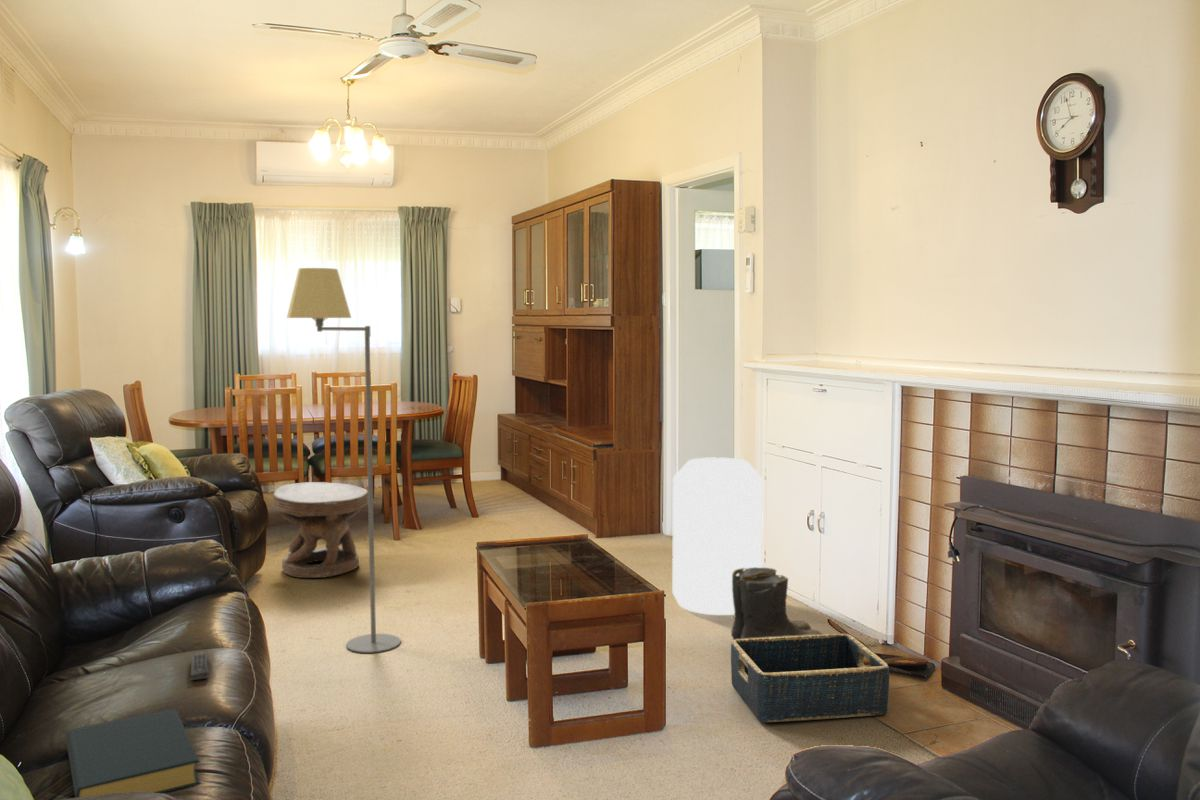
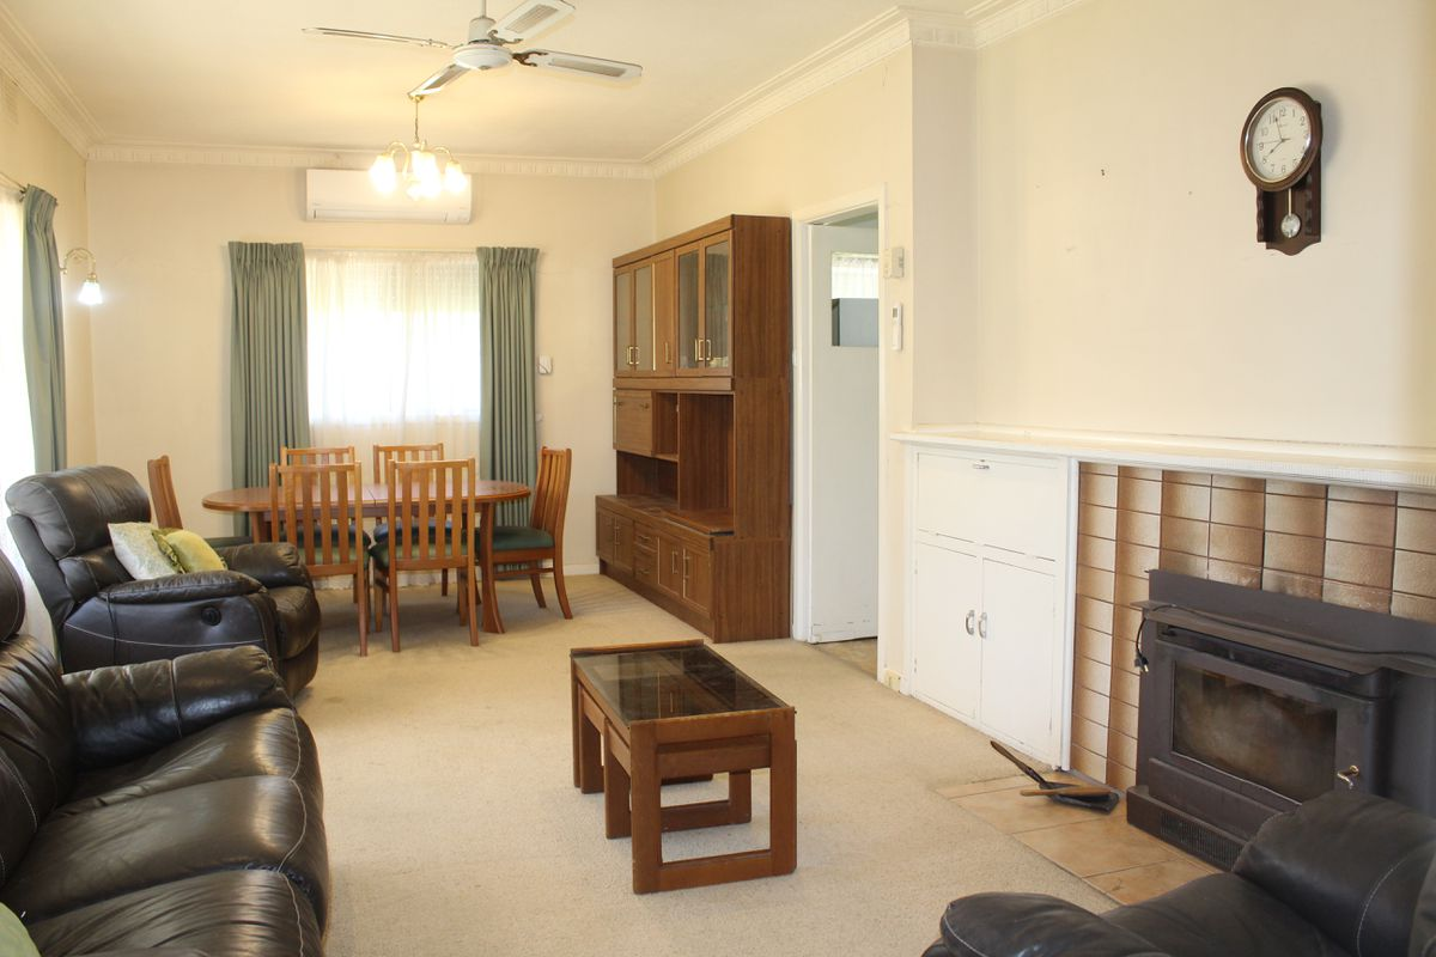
- hardback book [65,708,201,798]
- remote control [190,652,210,681]
- boots [730,567,824,645]
- carved stool [272,481,368,579]
- floor lamp [286,267,402,654]
- basket [730,633,890,723]
- air purifier [671,457,764,616]
